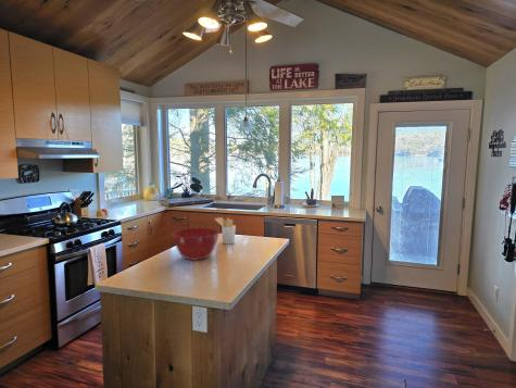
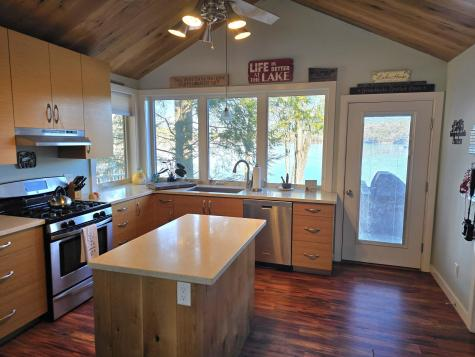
- utensil holder [214,216,237,246]
- mixing bowl [171,227,221,262]
